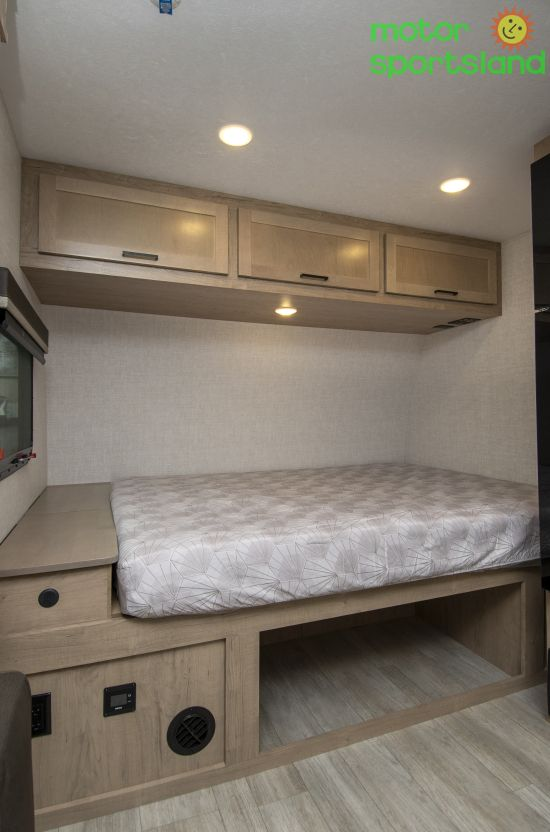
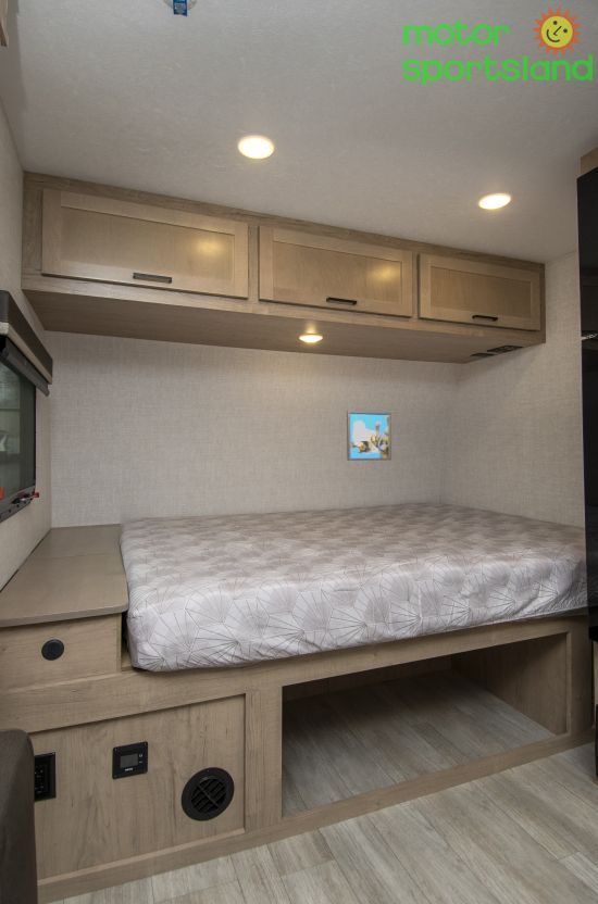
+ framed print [346,410,393,462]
